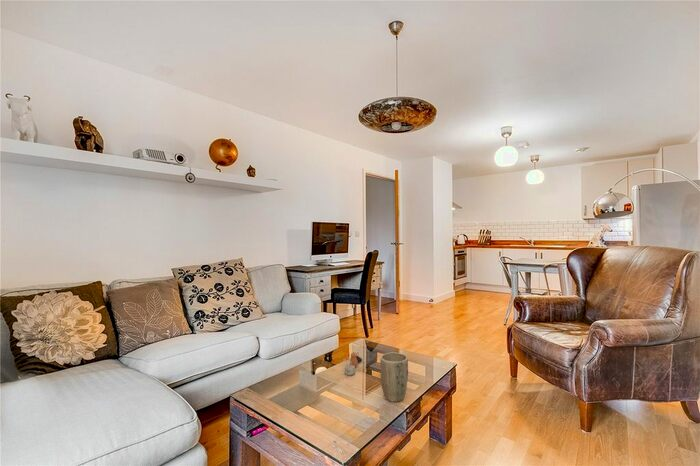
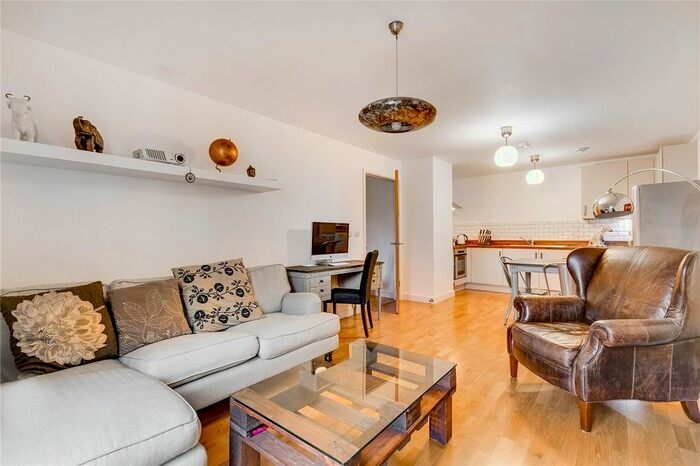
- teapot [344,351,363,376]
- plant pot [379,352,409,403]
